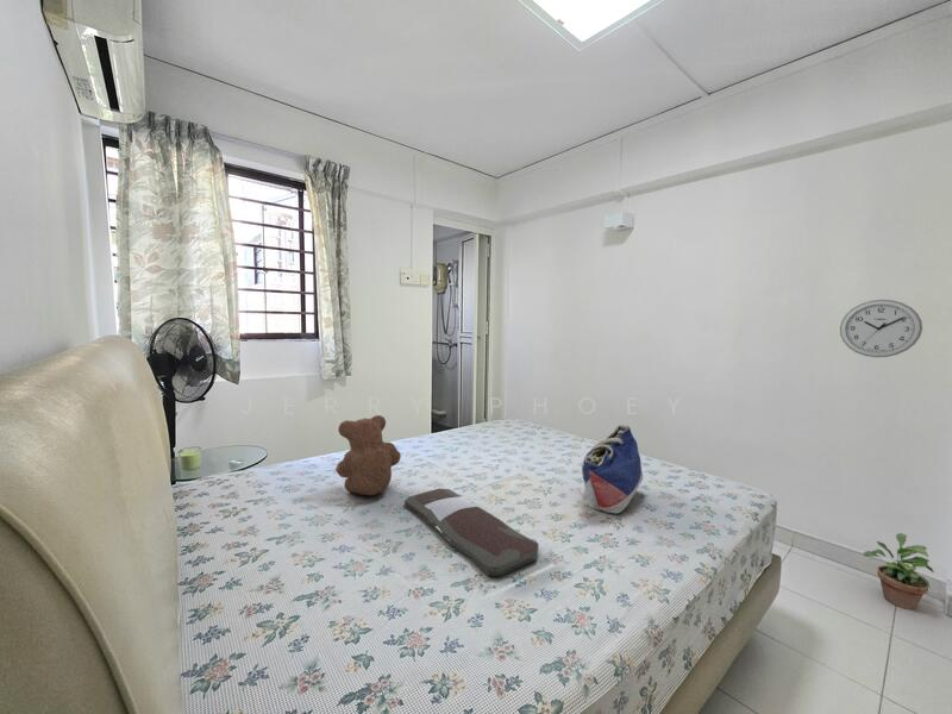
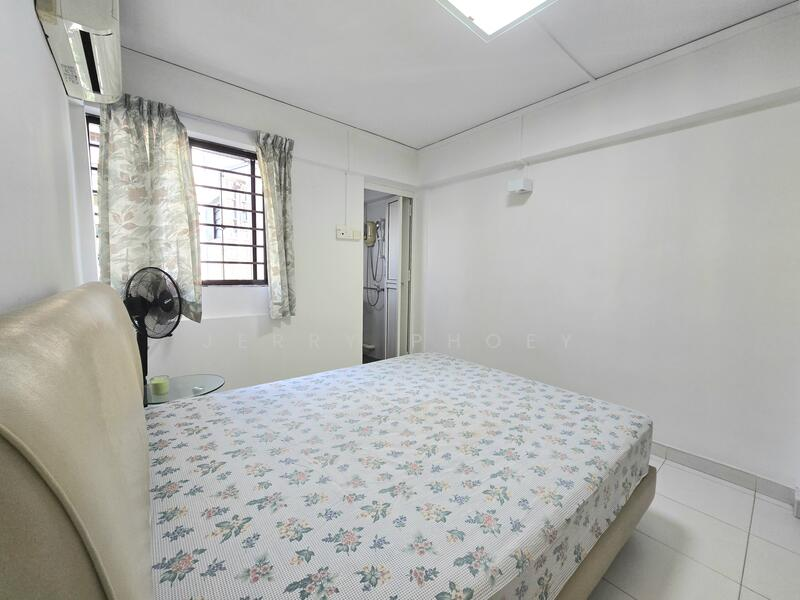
- tote bag [581,424,644,514]
- potted plant [862,532,934,610]
- wall clock [839,299,923,358]
- serving tray [403,488,540,577]
- teddy bear [334,414,402,496]
